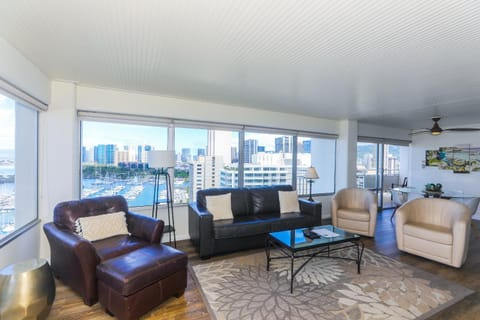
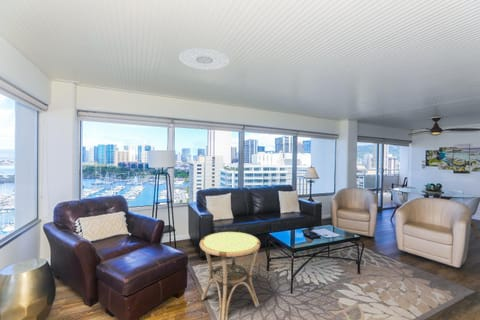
+ ceiling light [178,47,230,71]
+ side table [199,231,262,320]
